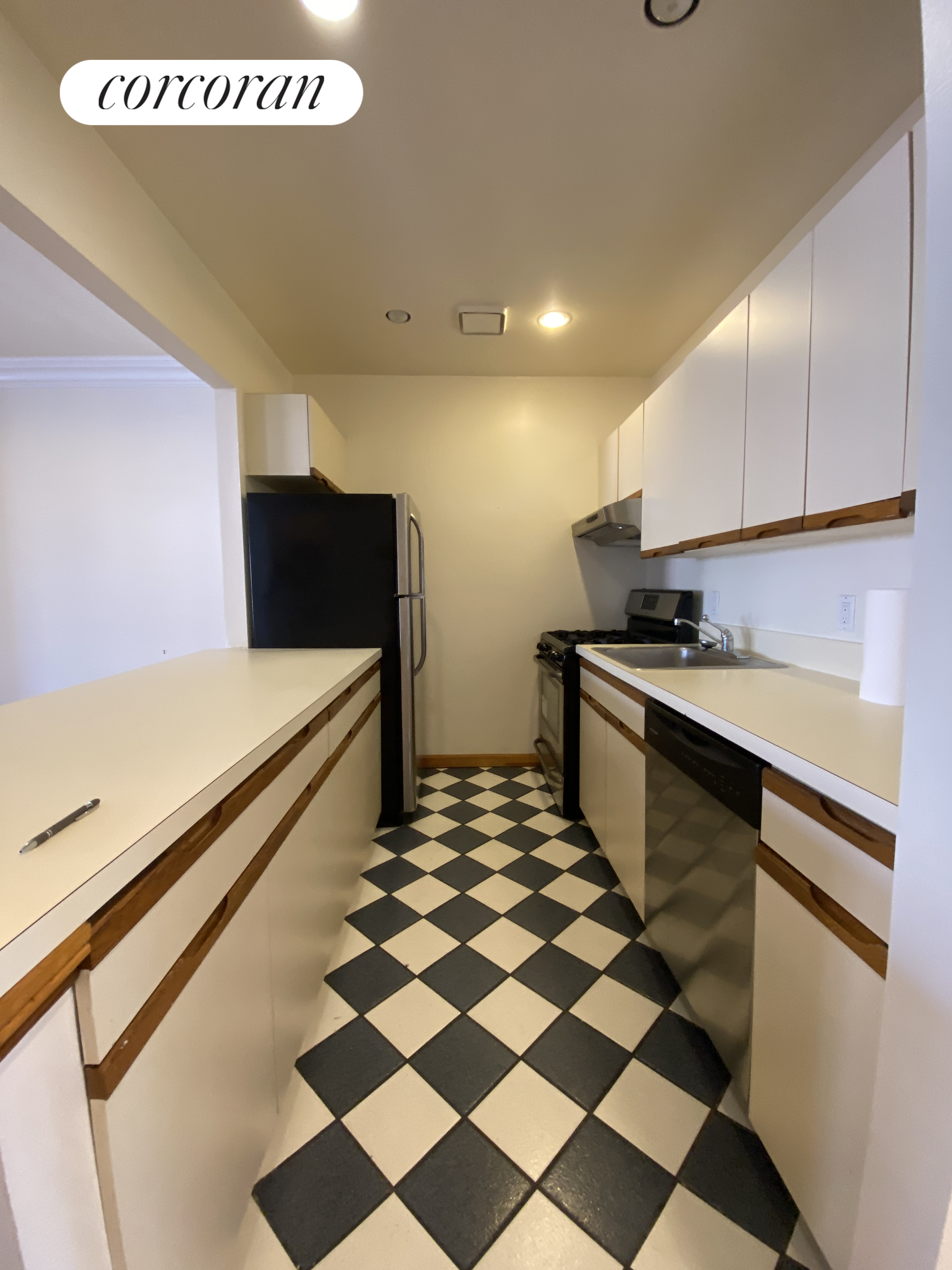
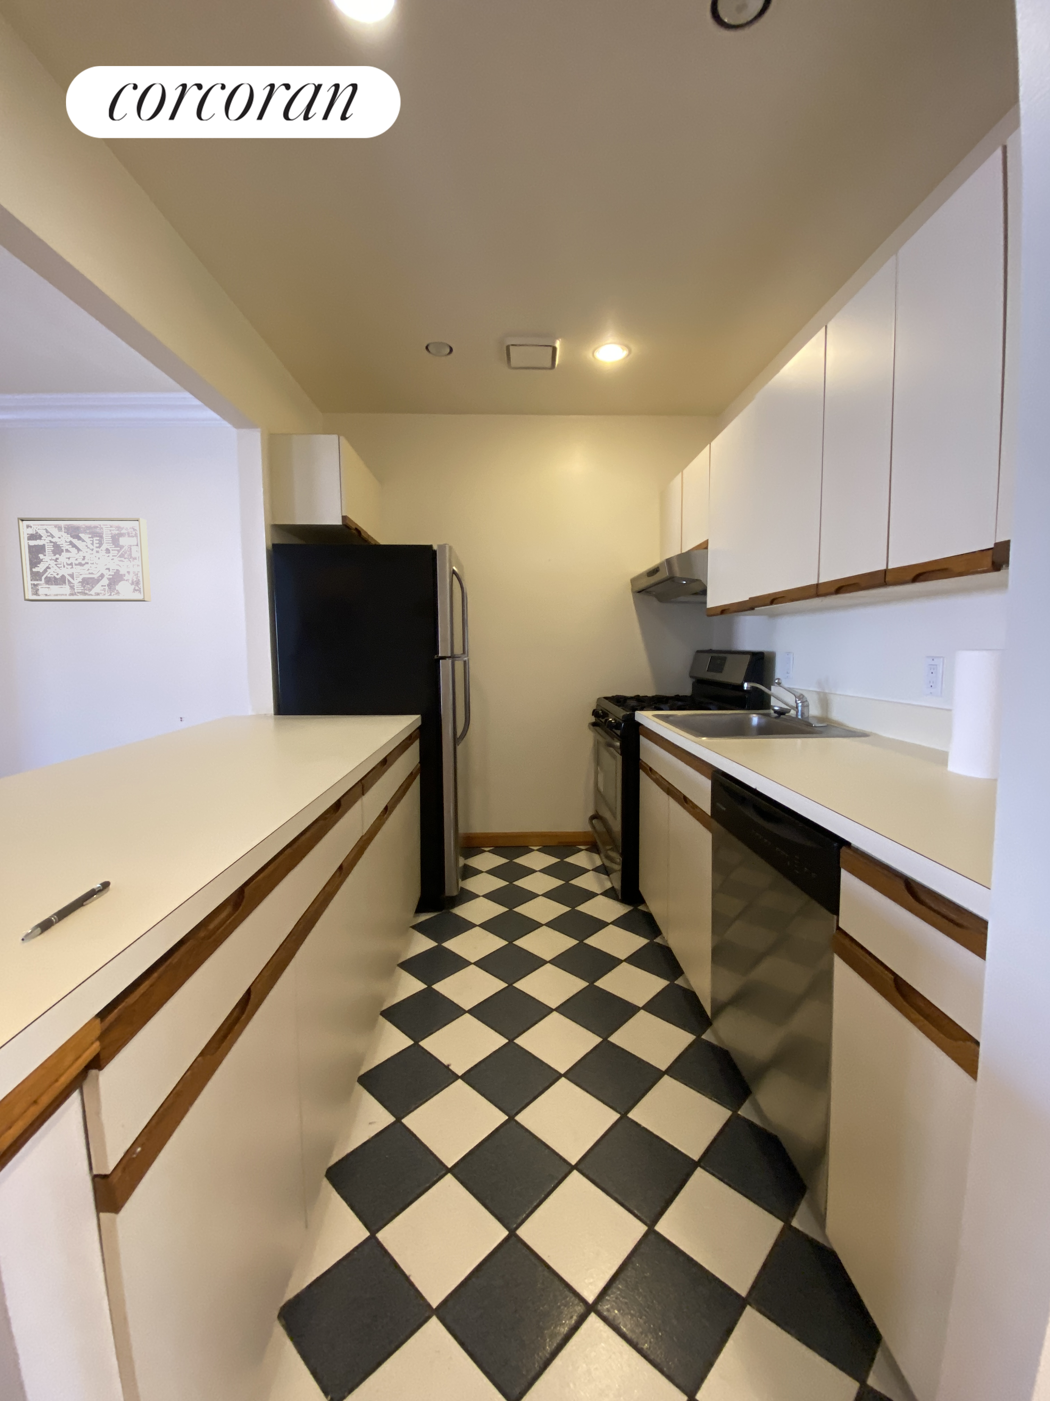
+ wall art [17,517,152,602]
